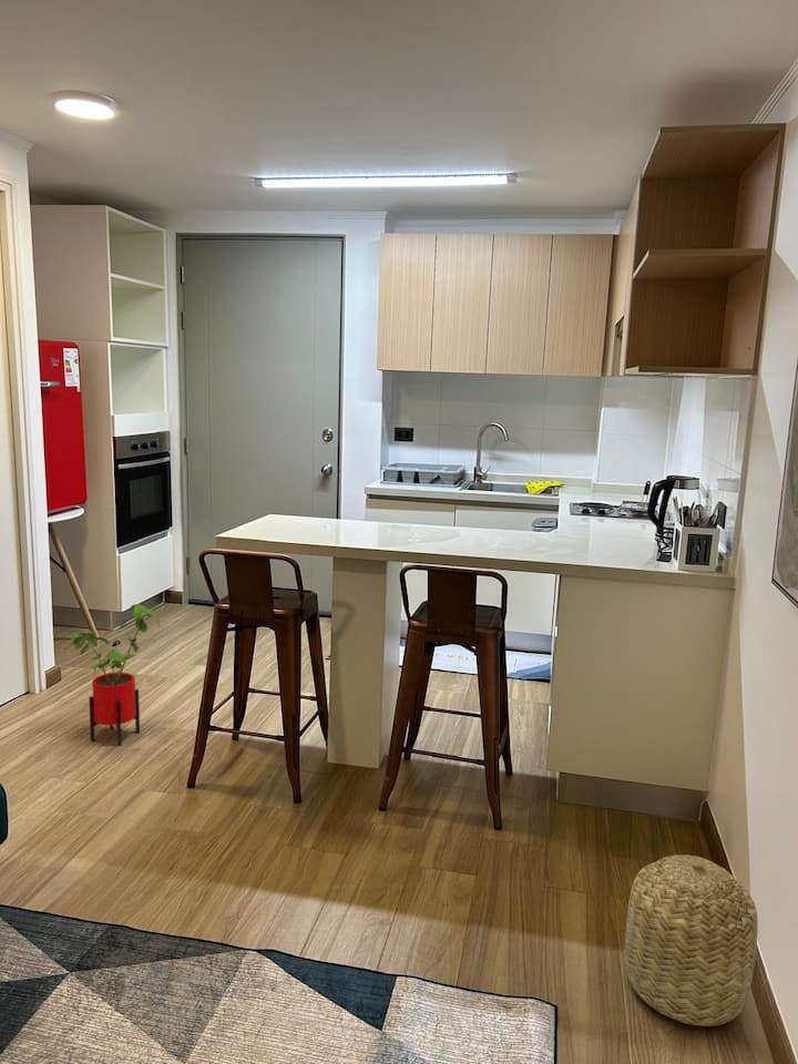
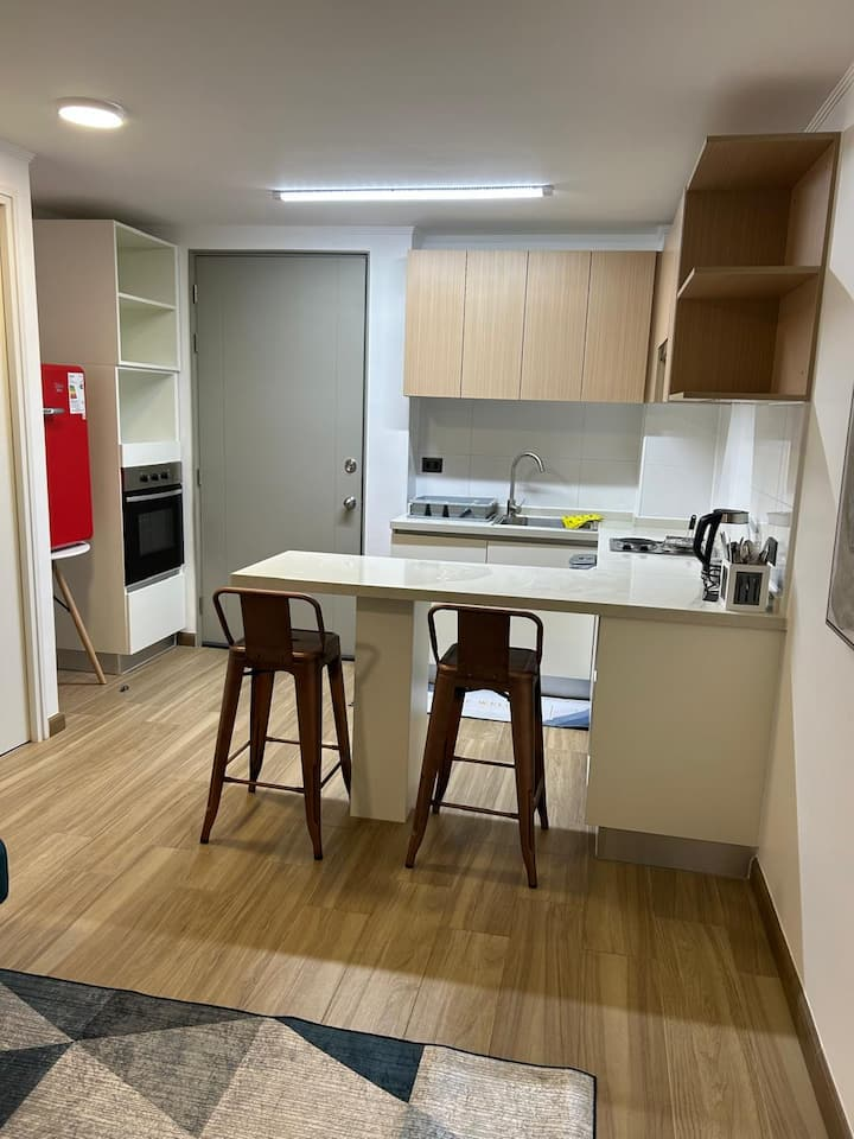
- house plant [69,603,161,747]
- basket [624,853,759,1027]
